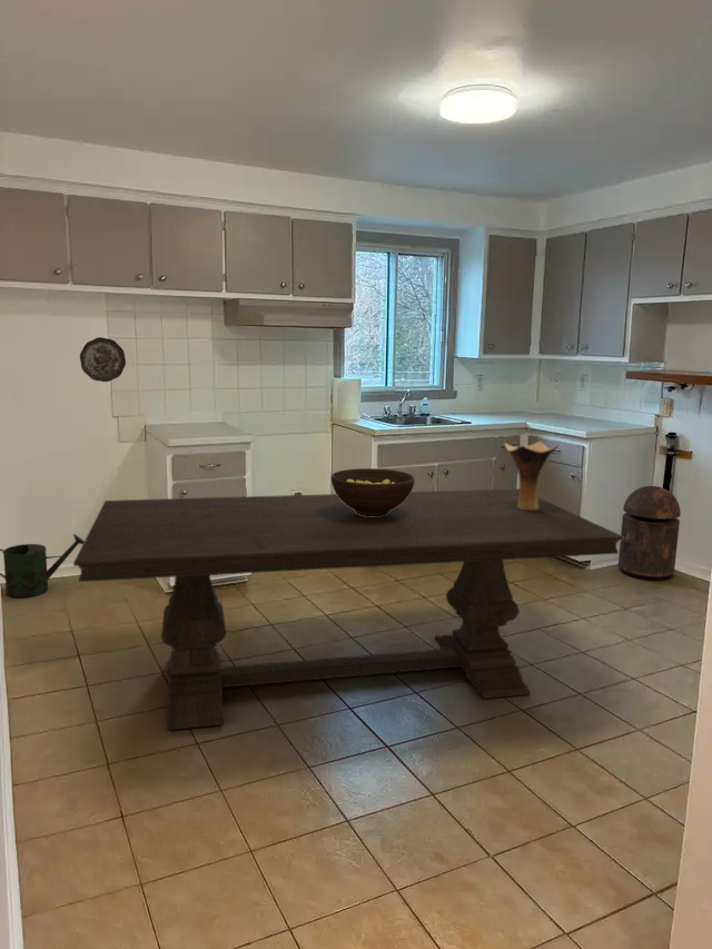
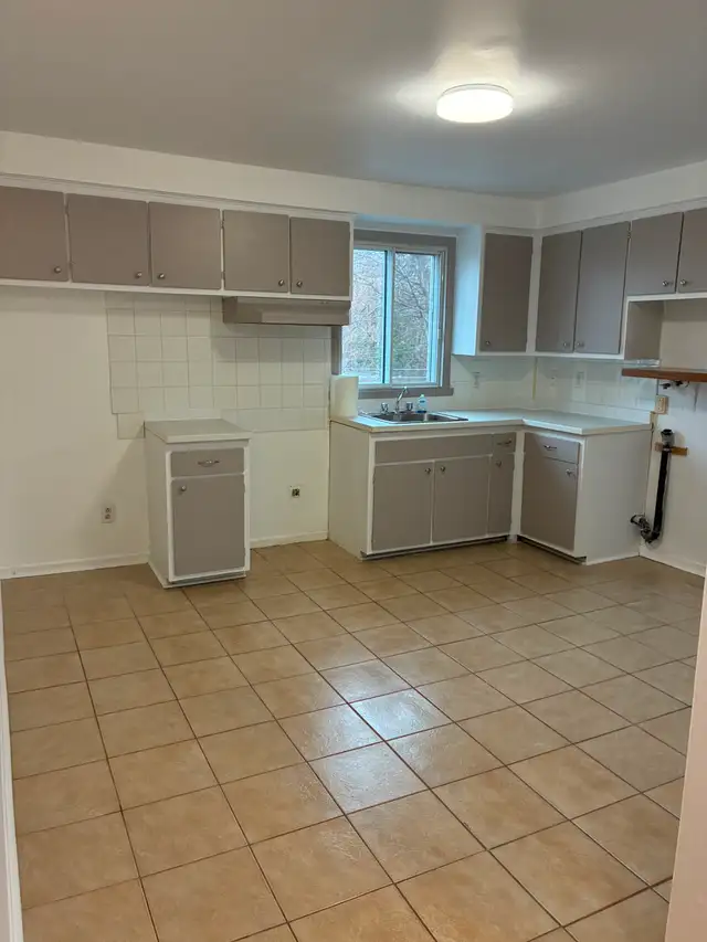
- watering can [0,533,85,599]
- decorative plate [79,336,127,383]
- vase [504,441,560,511]
- dining table [72,487,624,731]
- fruit bowl [330,467,415,516]
- trash can [617,485,682,581]
